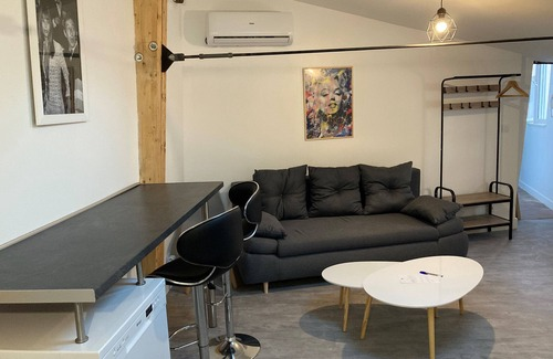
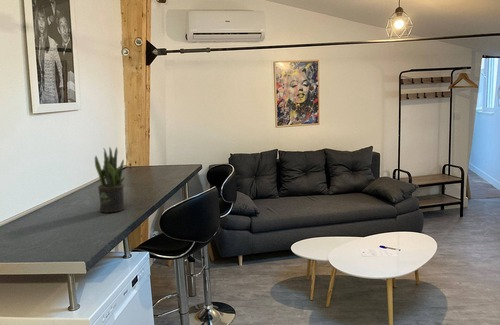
+ potted plant [94,146,126,213]
